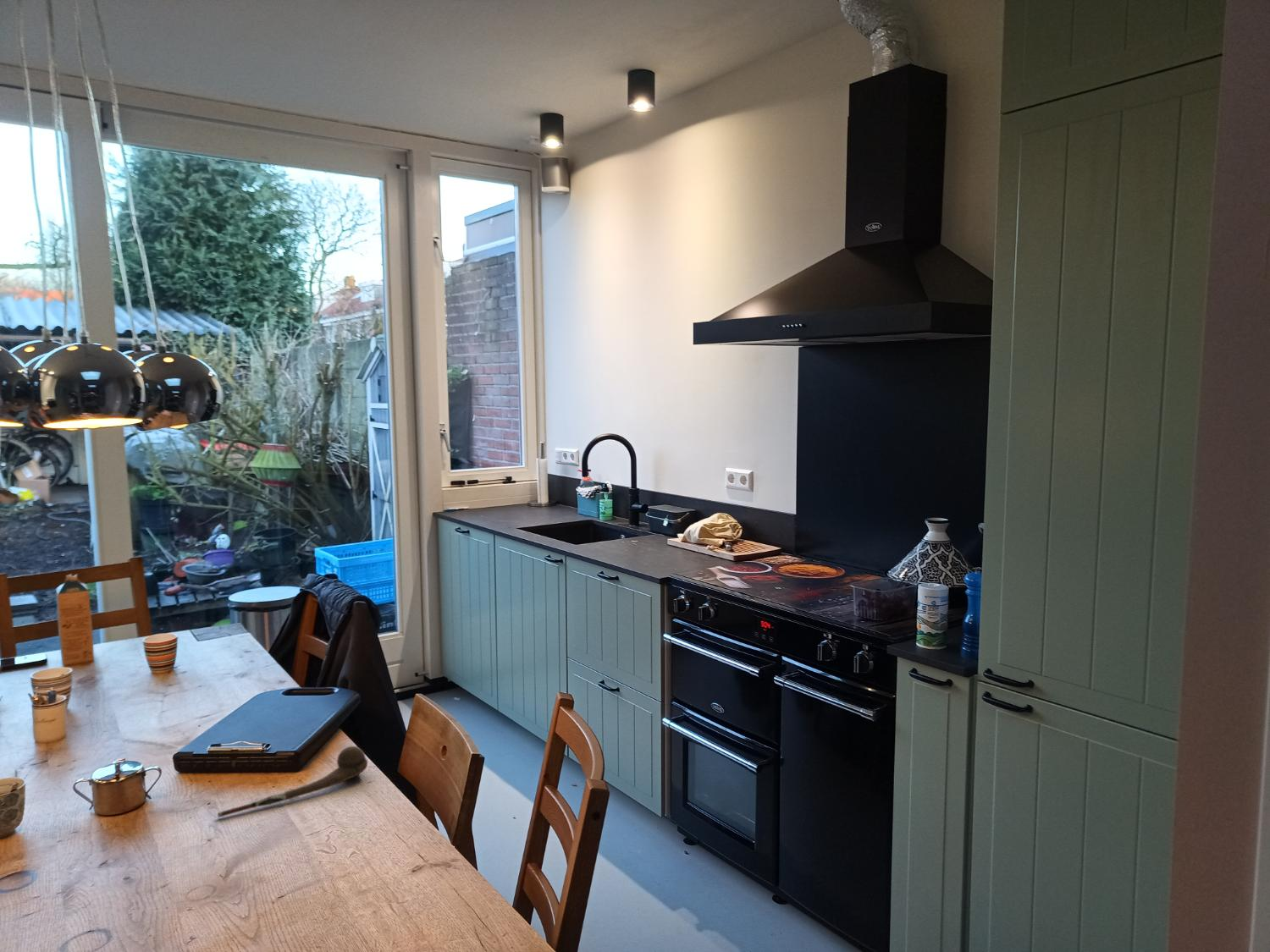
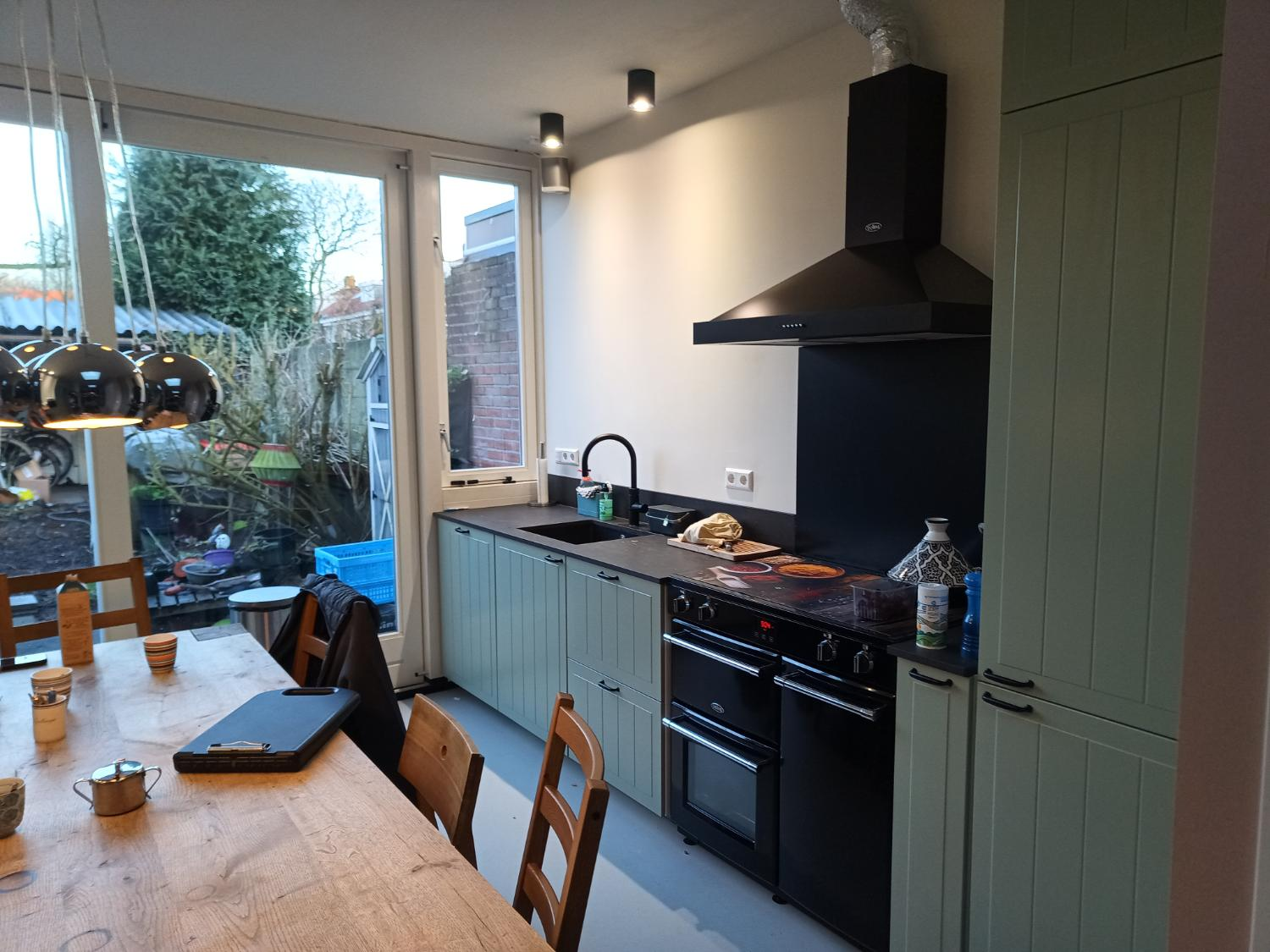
- spoon [217,746,368,818]
